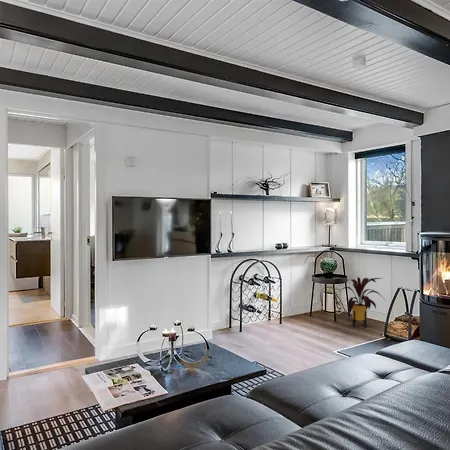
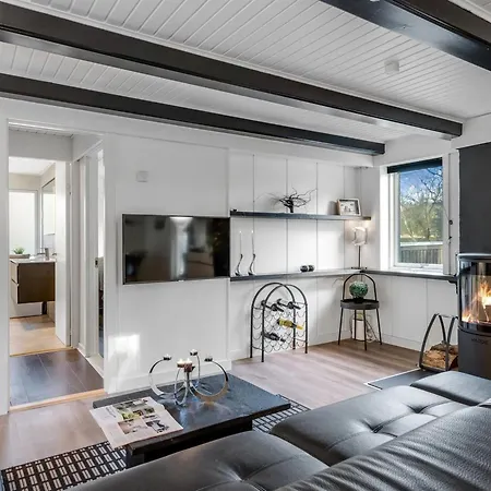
- house plant [338,276,386,329]
